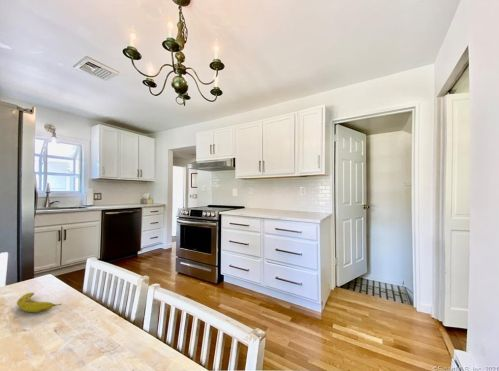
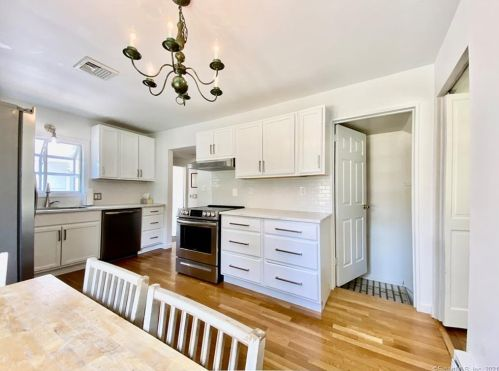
- fruit [16,292,62,313]
